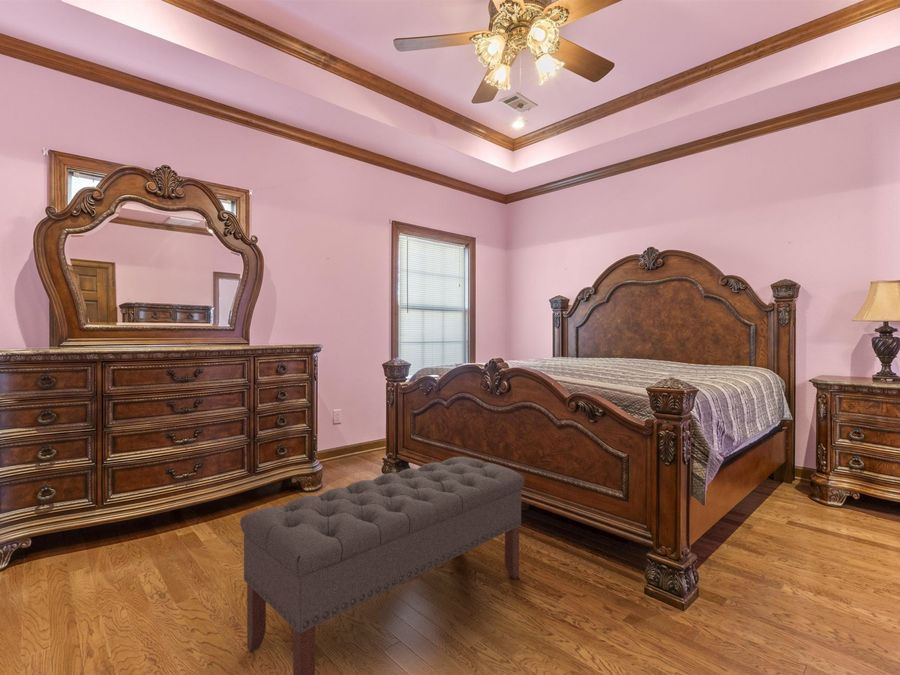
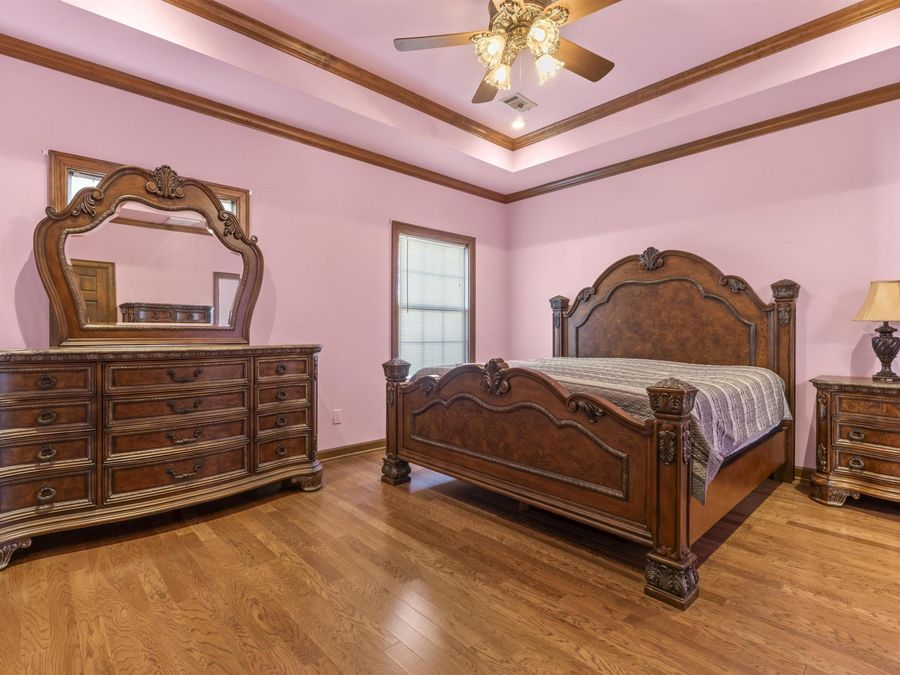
- bench [239,456,526,675]
